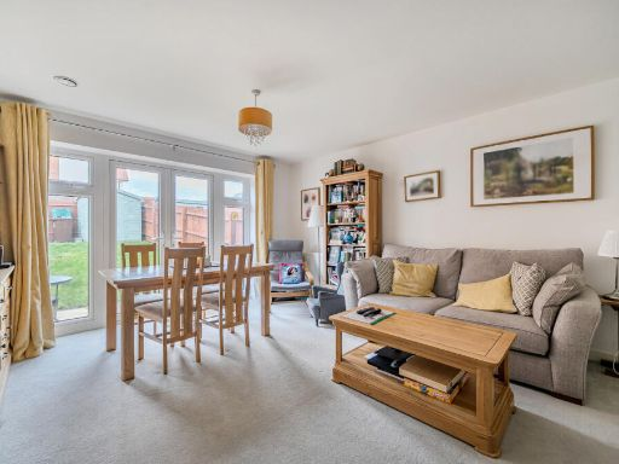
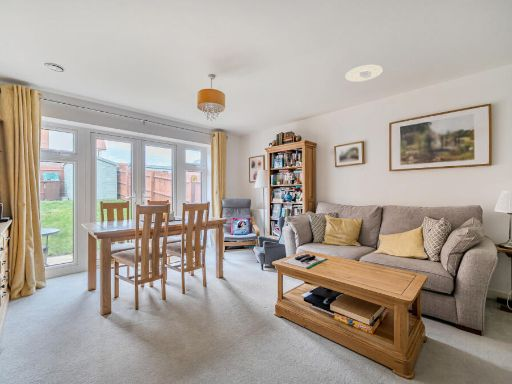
+ recessed light [344,64,384,83]
